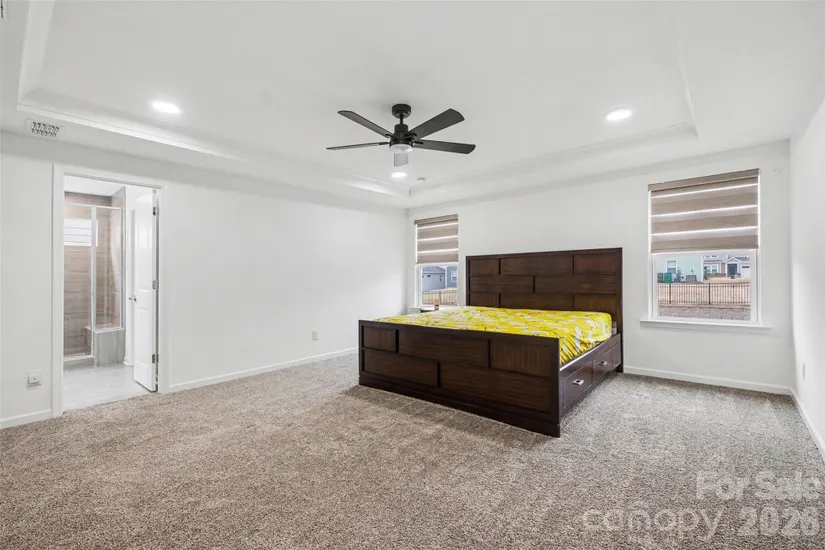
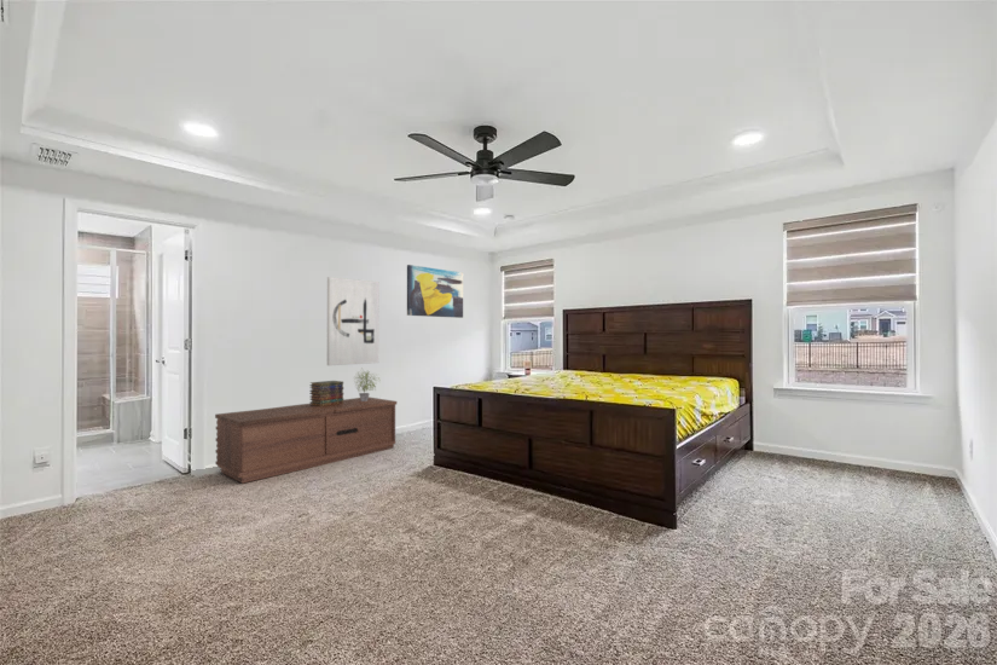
+ wall art [326,276,379,366]
+ book stack [308,380,344,406]
+ wall art [406,264,464,319]
+ dresser [214,395,398,485]
+ potted plant [353,368,381,401]
